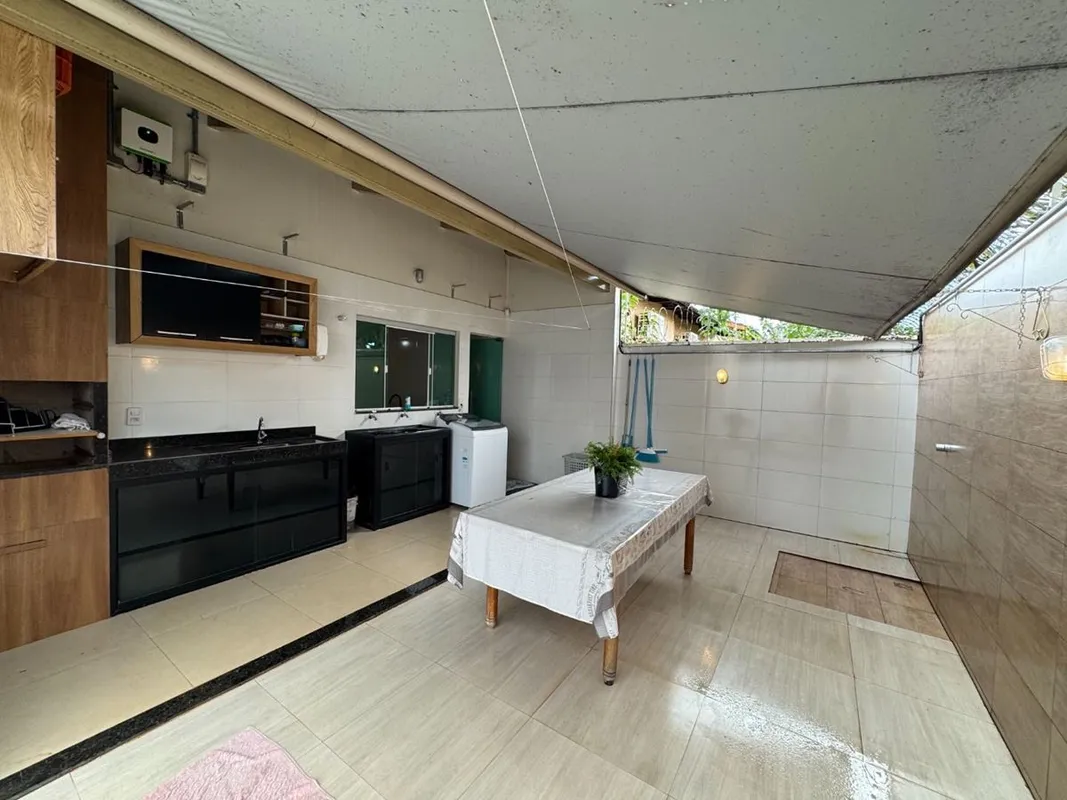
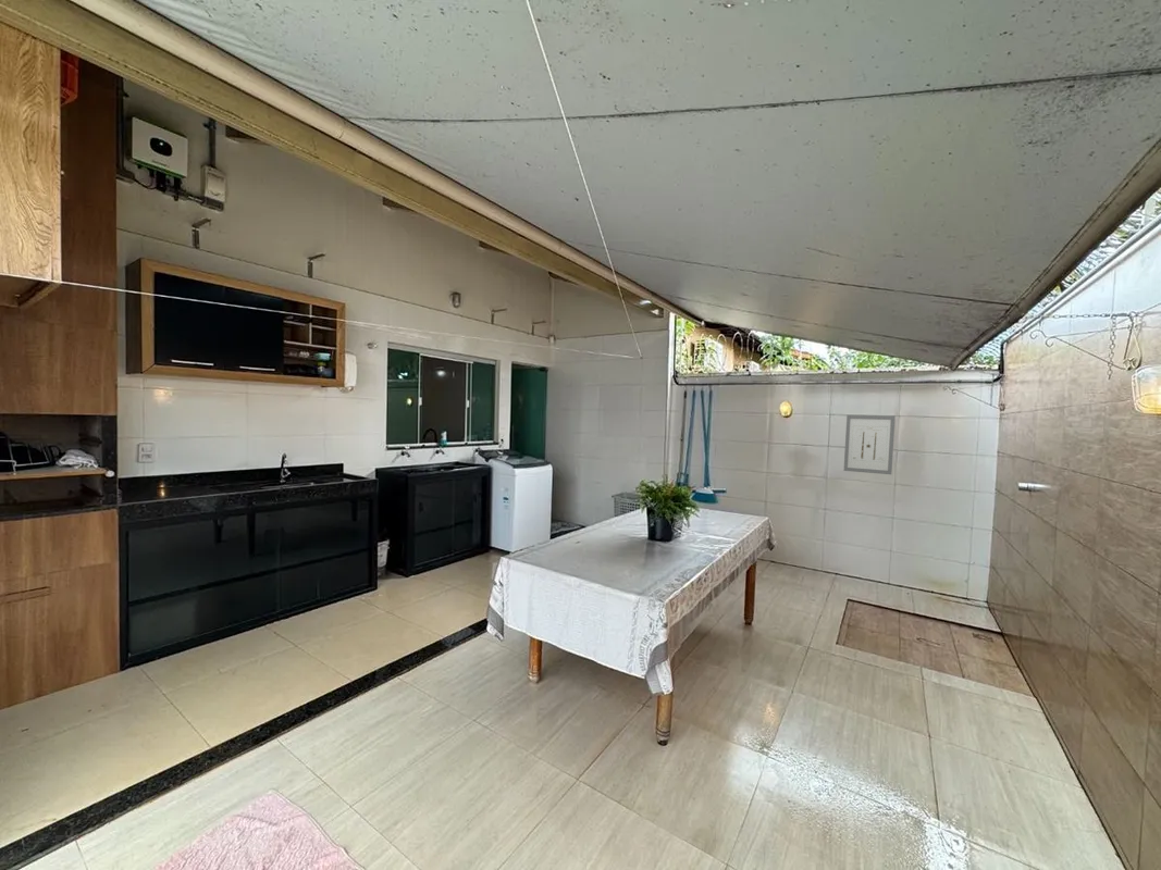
+ wall art [843,414,897,475]
